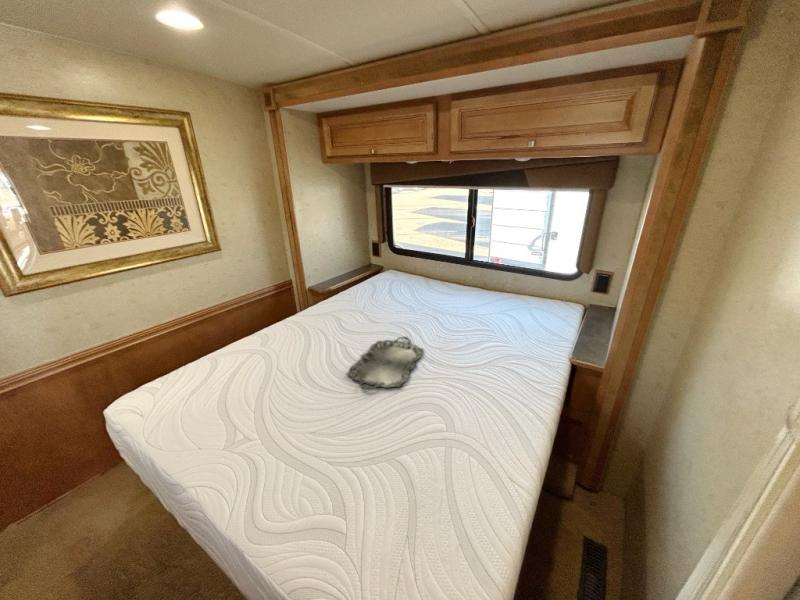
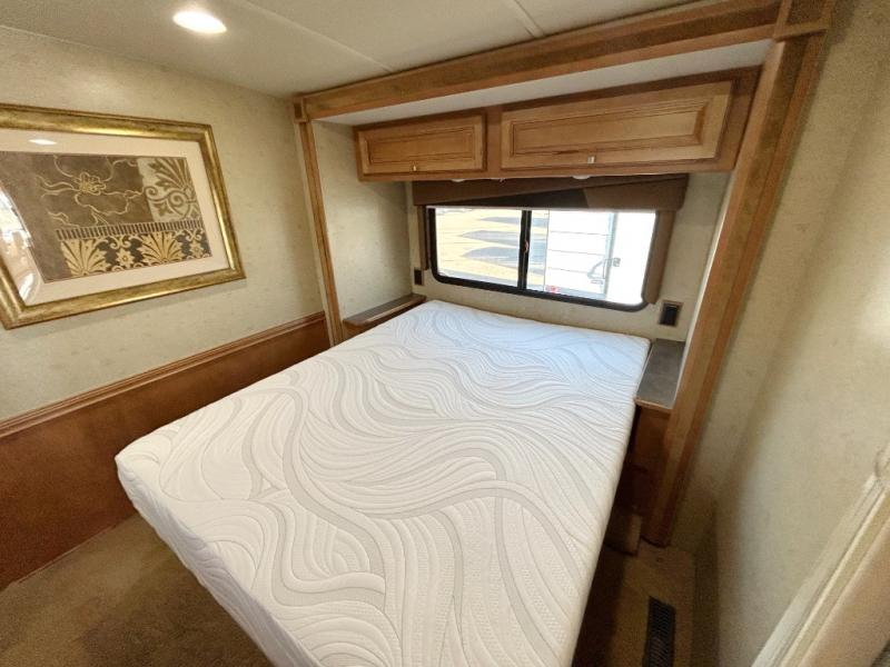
- serving tray [346,336,425,391]
